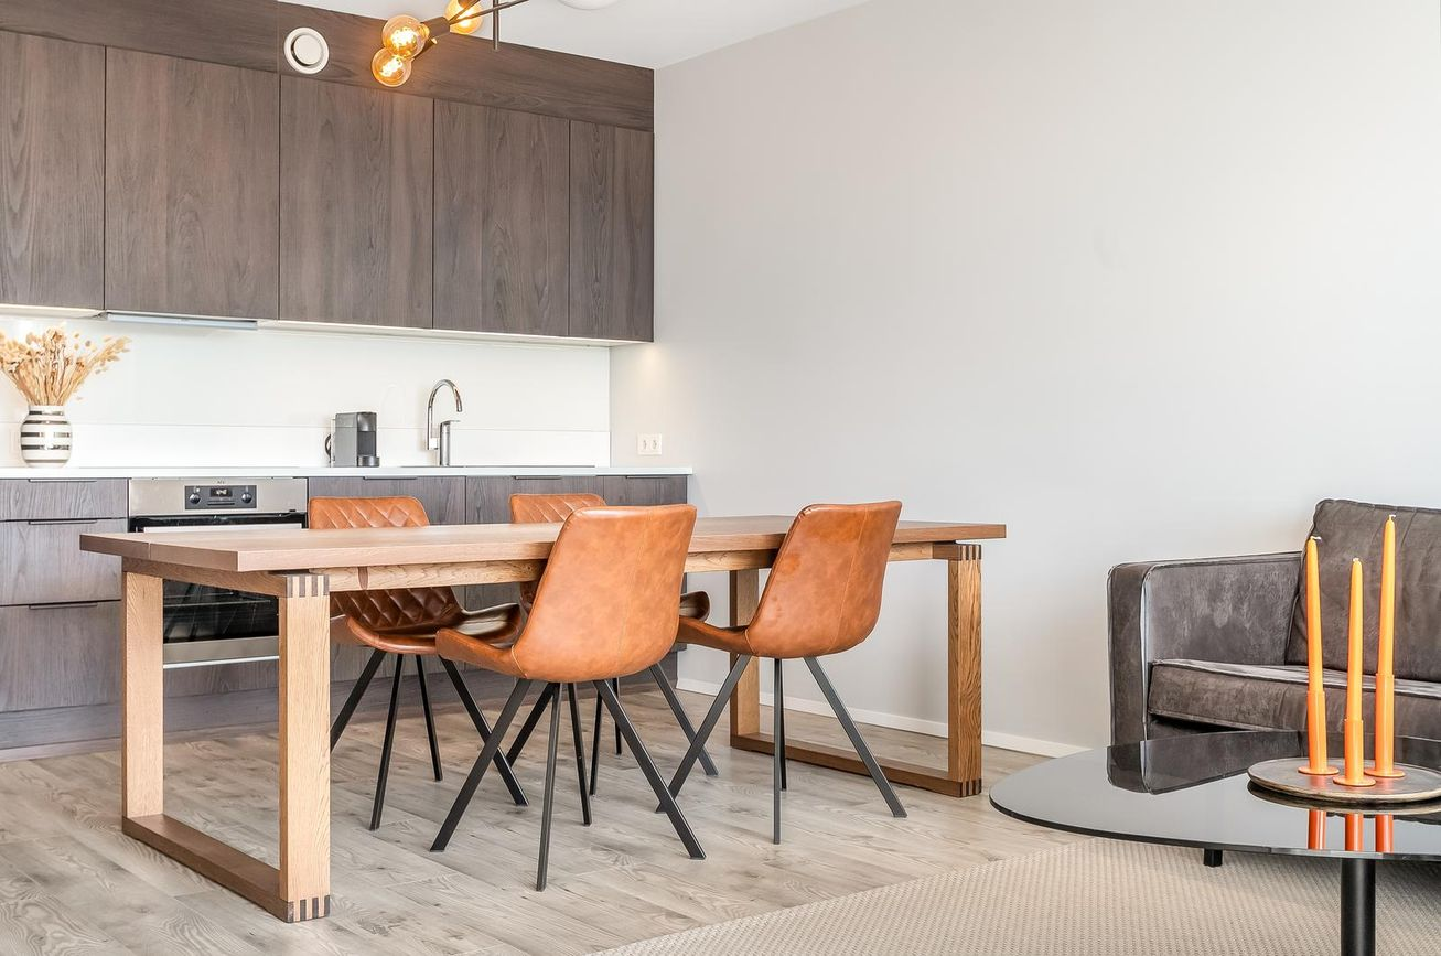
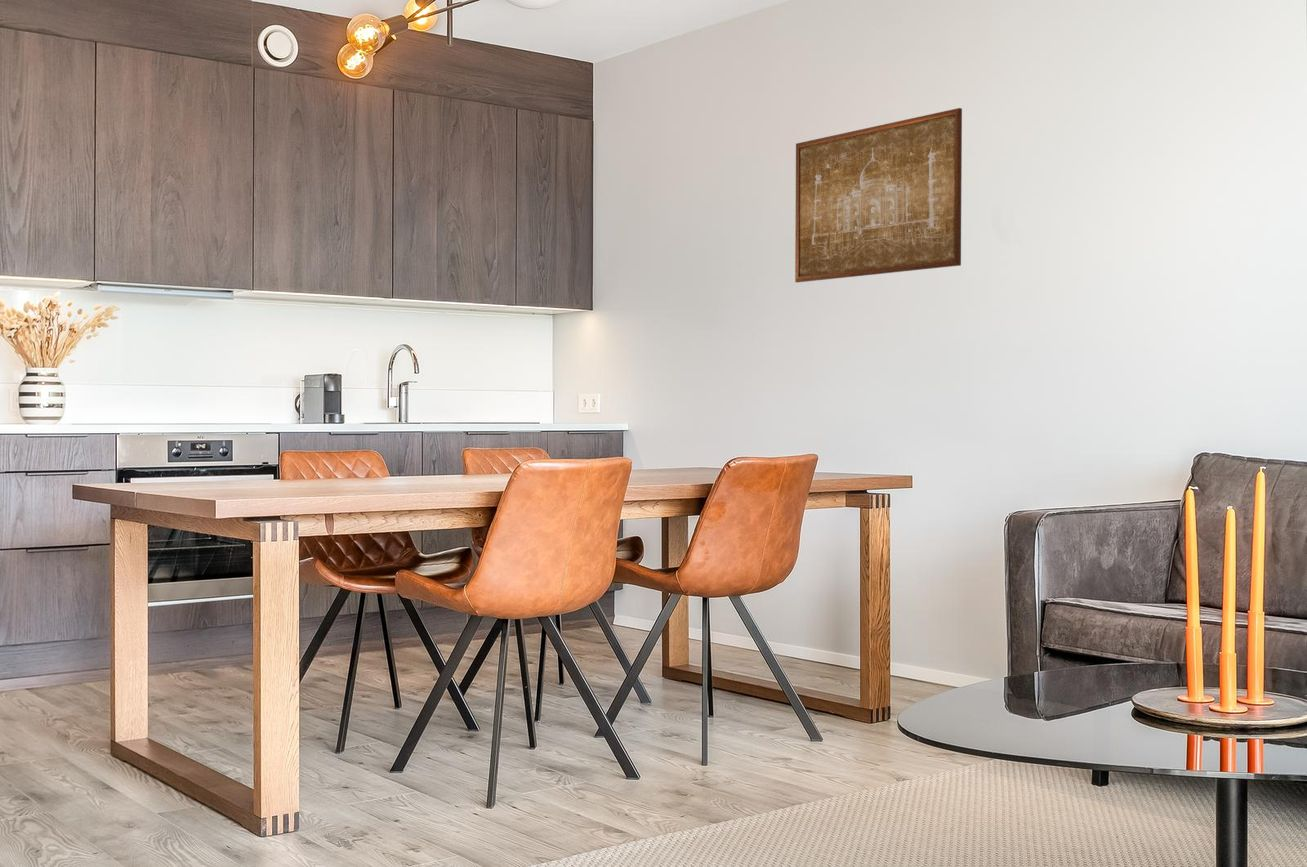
+ wall art [794,107,963,283]
